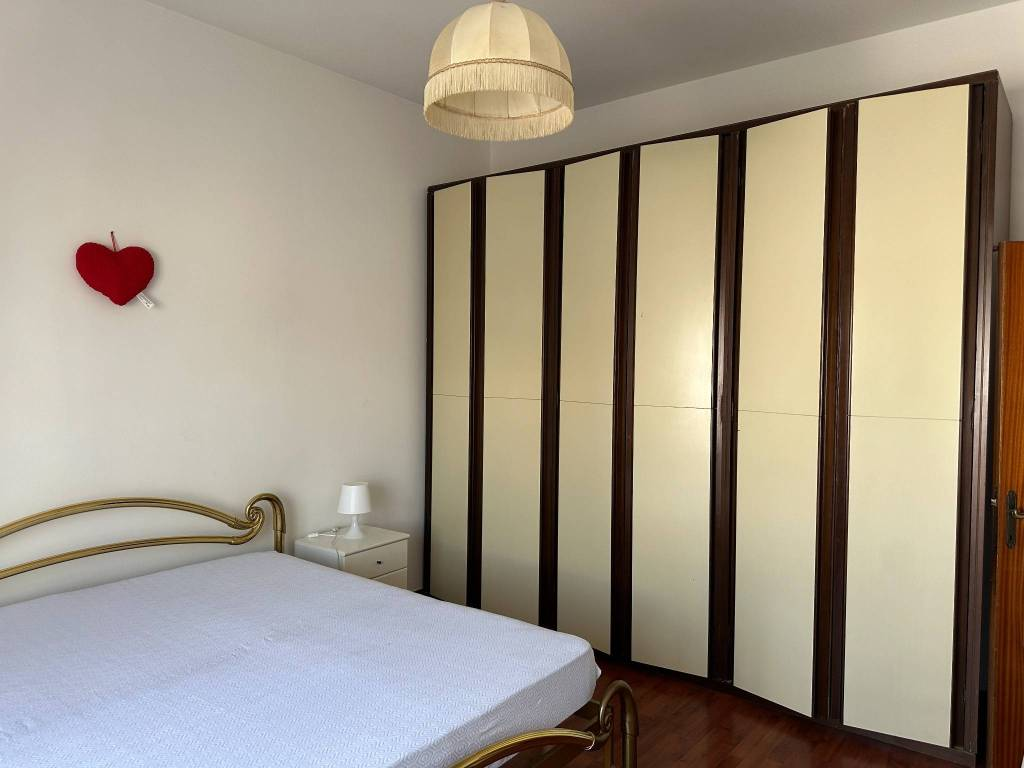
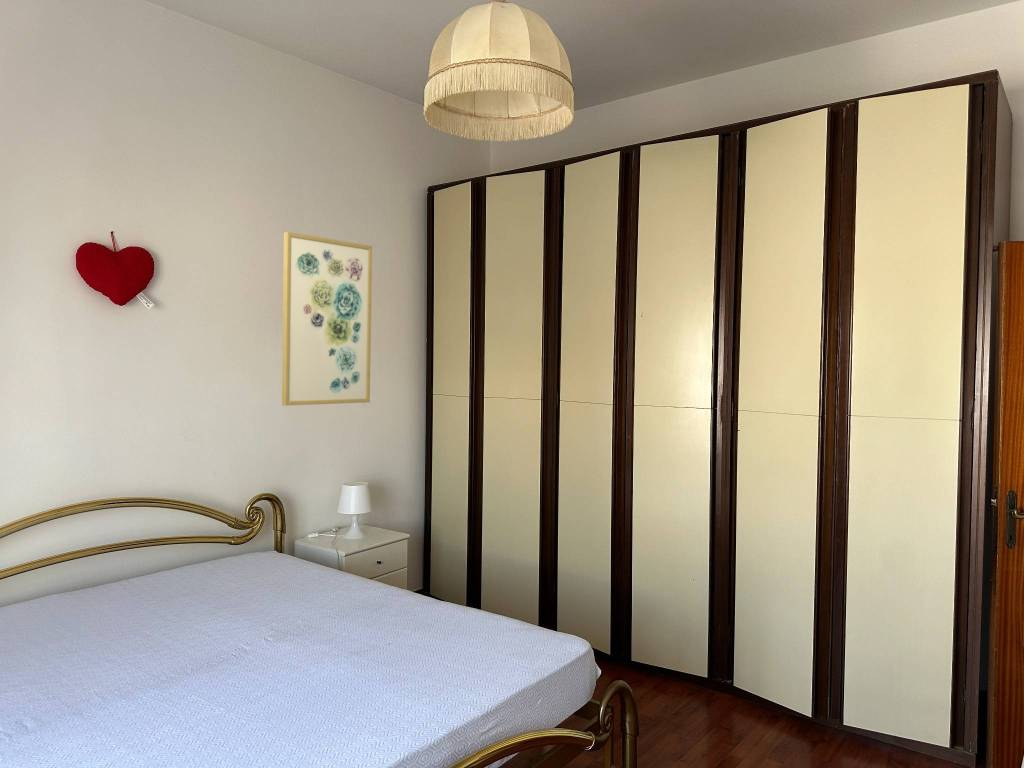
+ wall art [281,231,373,407]
